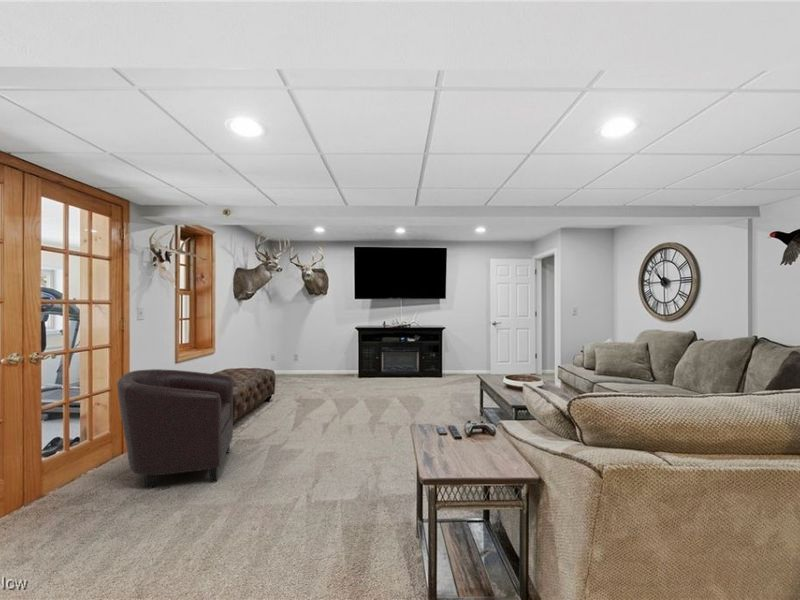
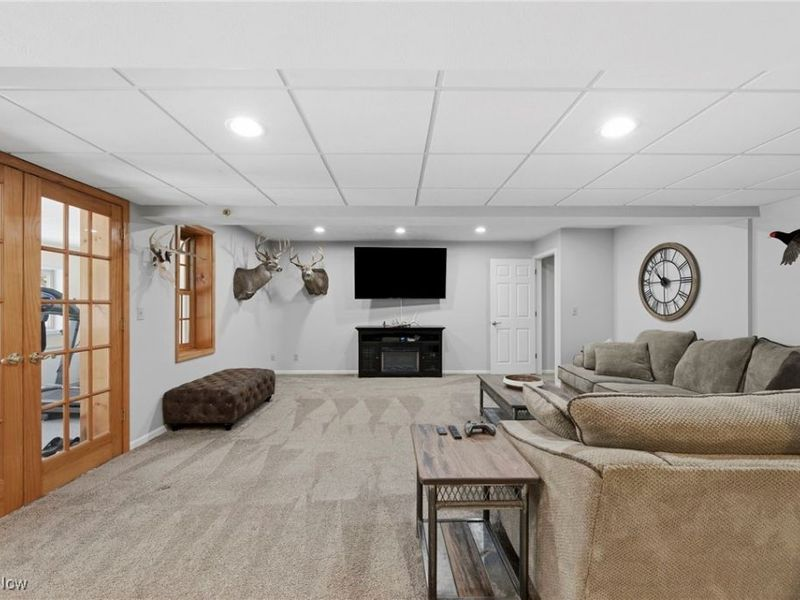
- chair [116,368,234,490]
